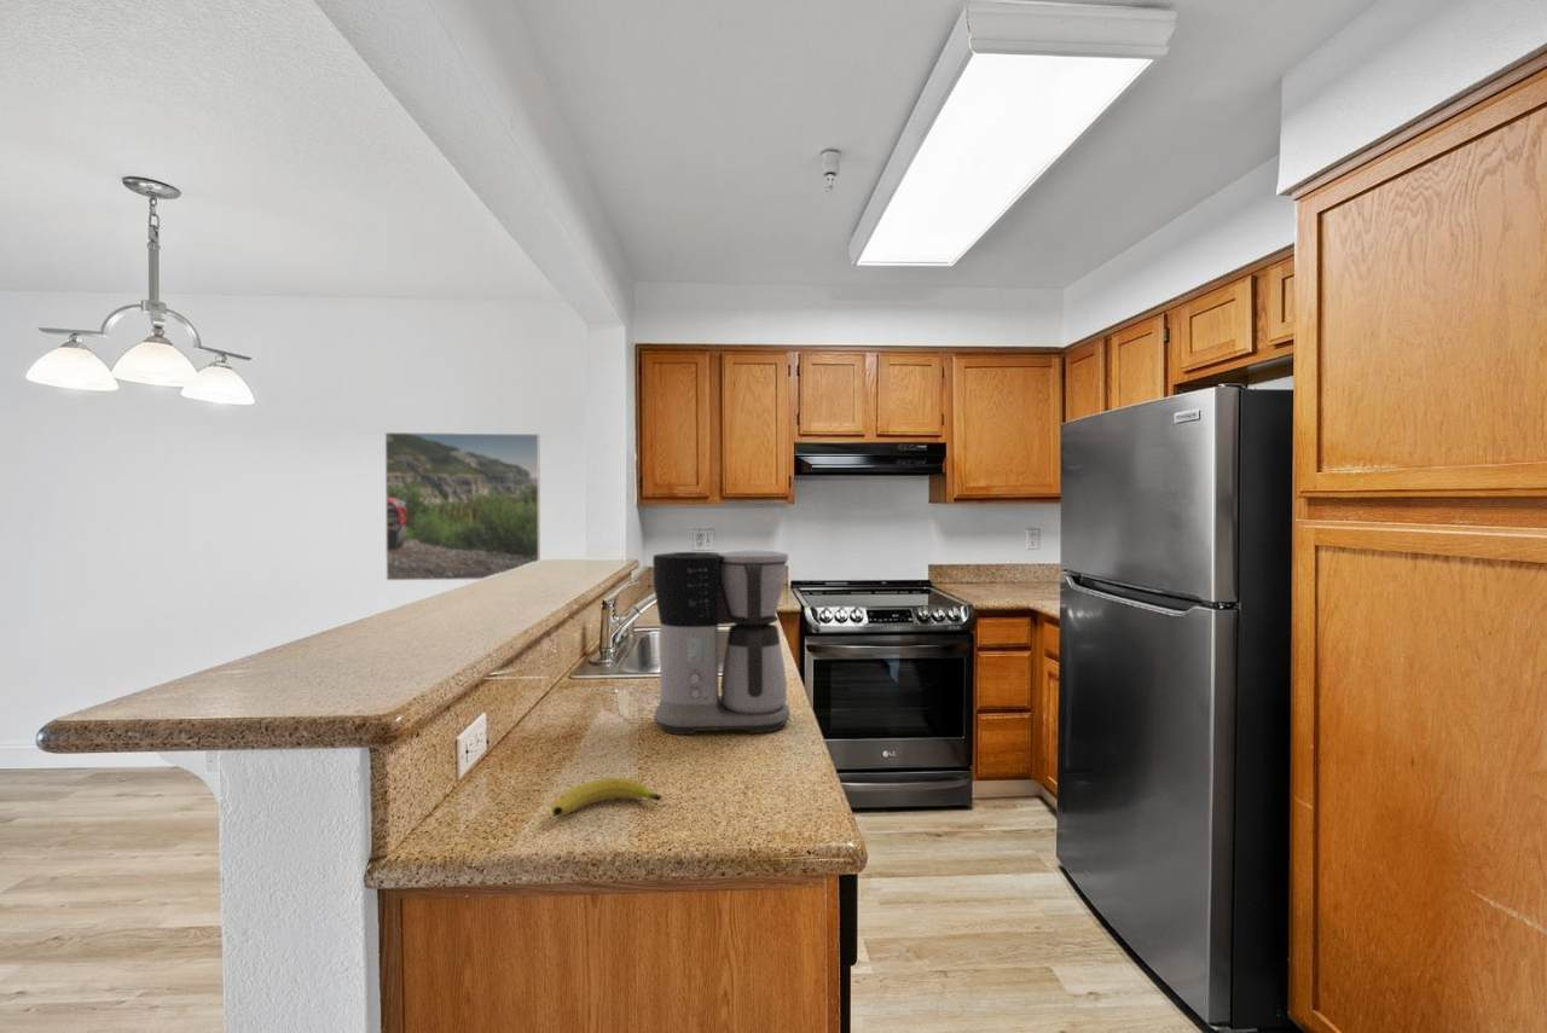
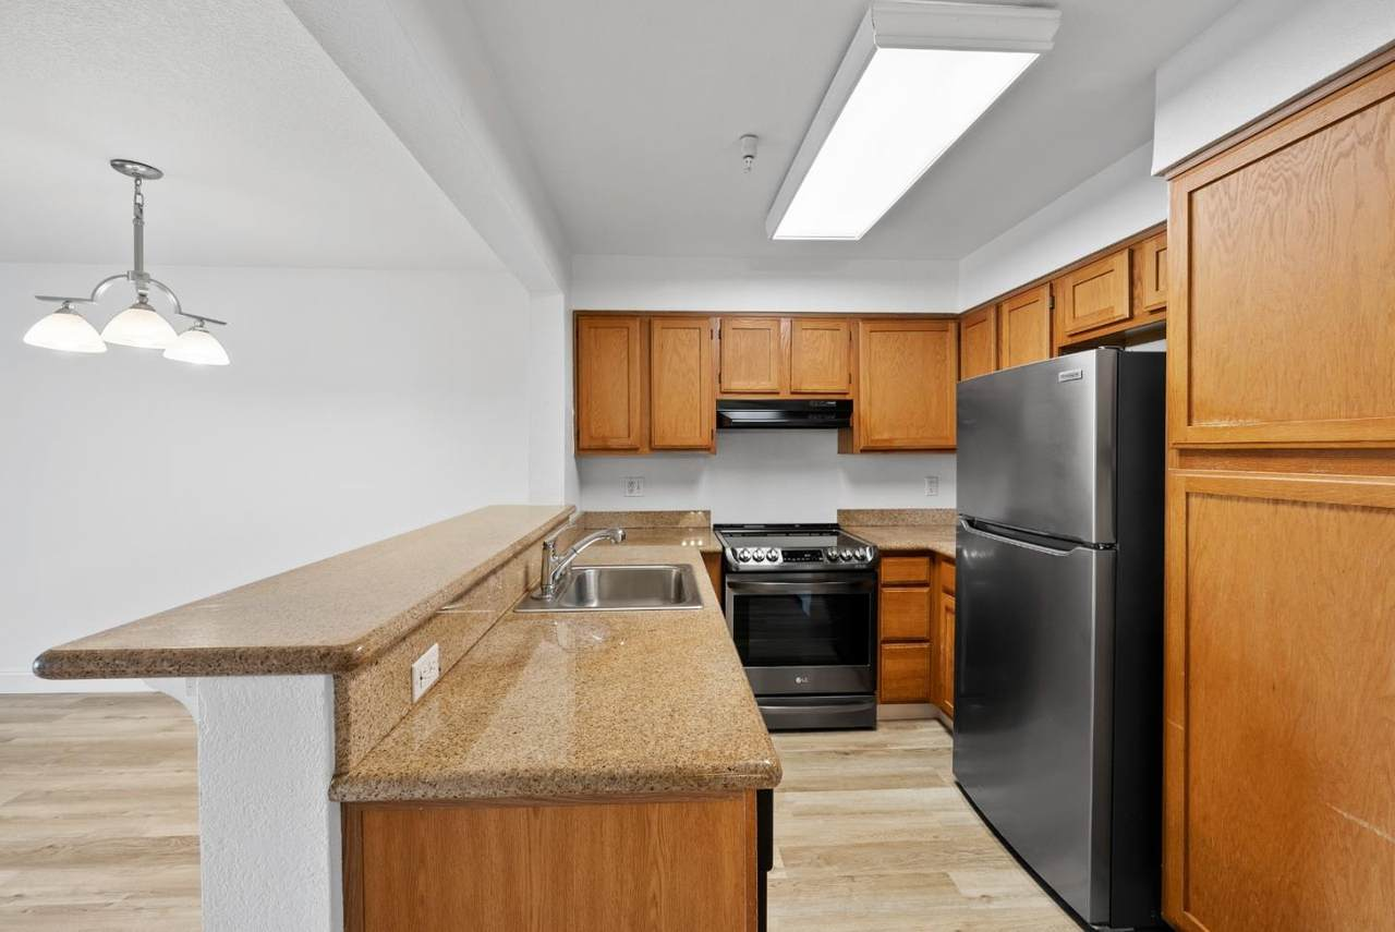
- fruit [550,777,662,818]
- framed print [384,431,541,581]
- coffee maker [651,549,792,736]
